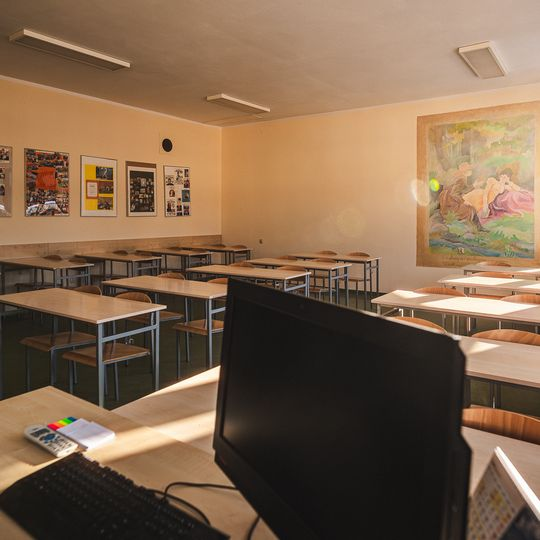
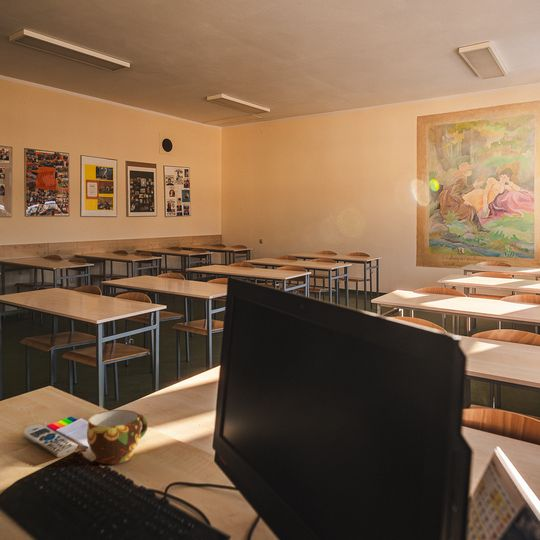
+ cup [86,409,149,465]
